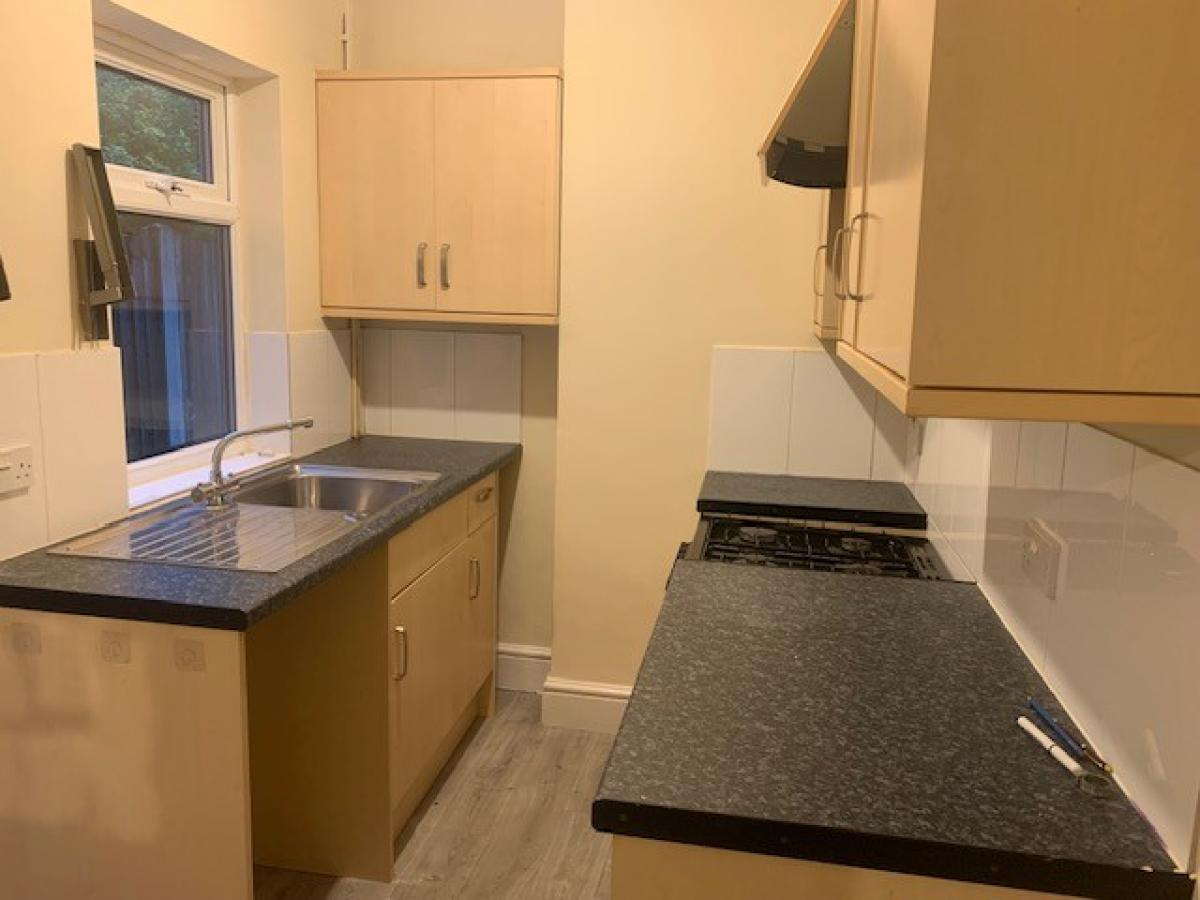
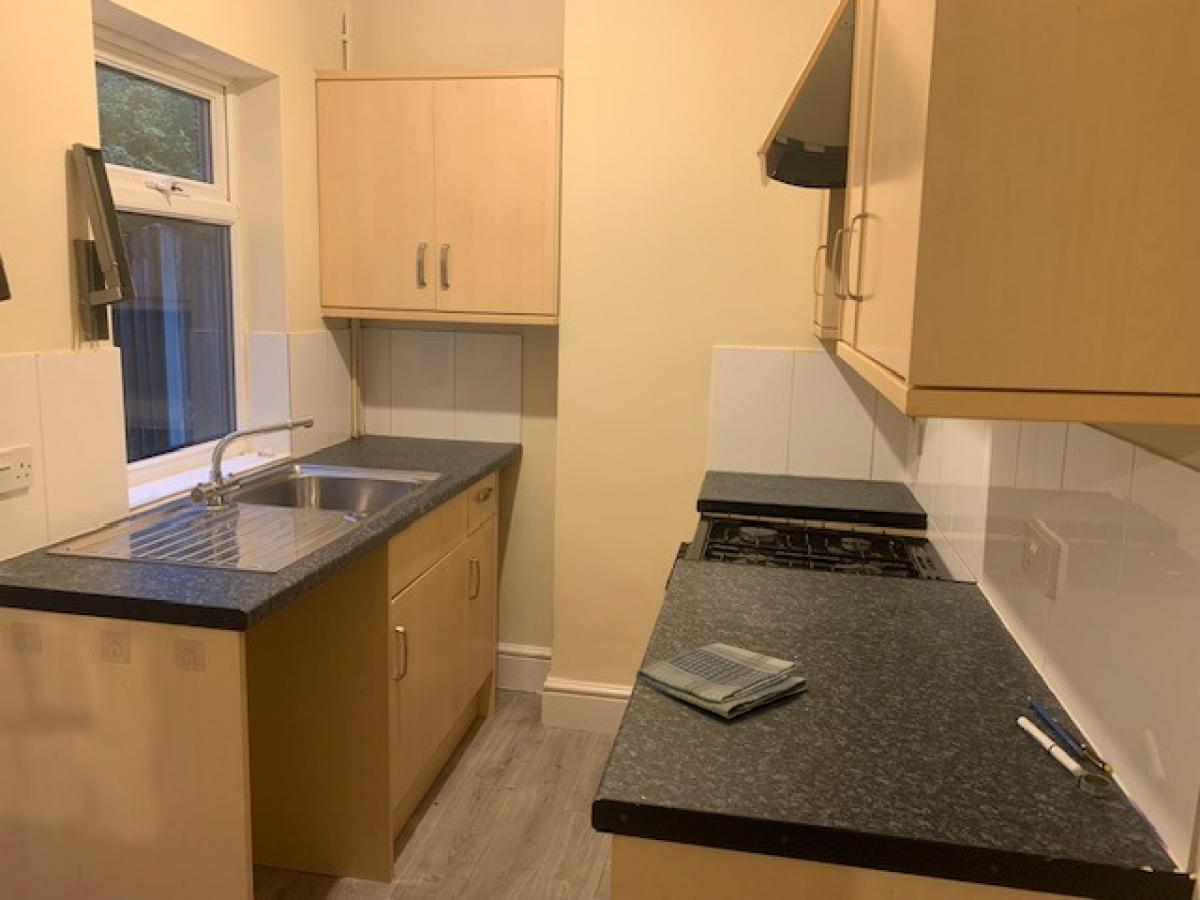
+ dish towel [635,642,809,720]
